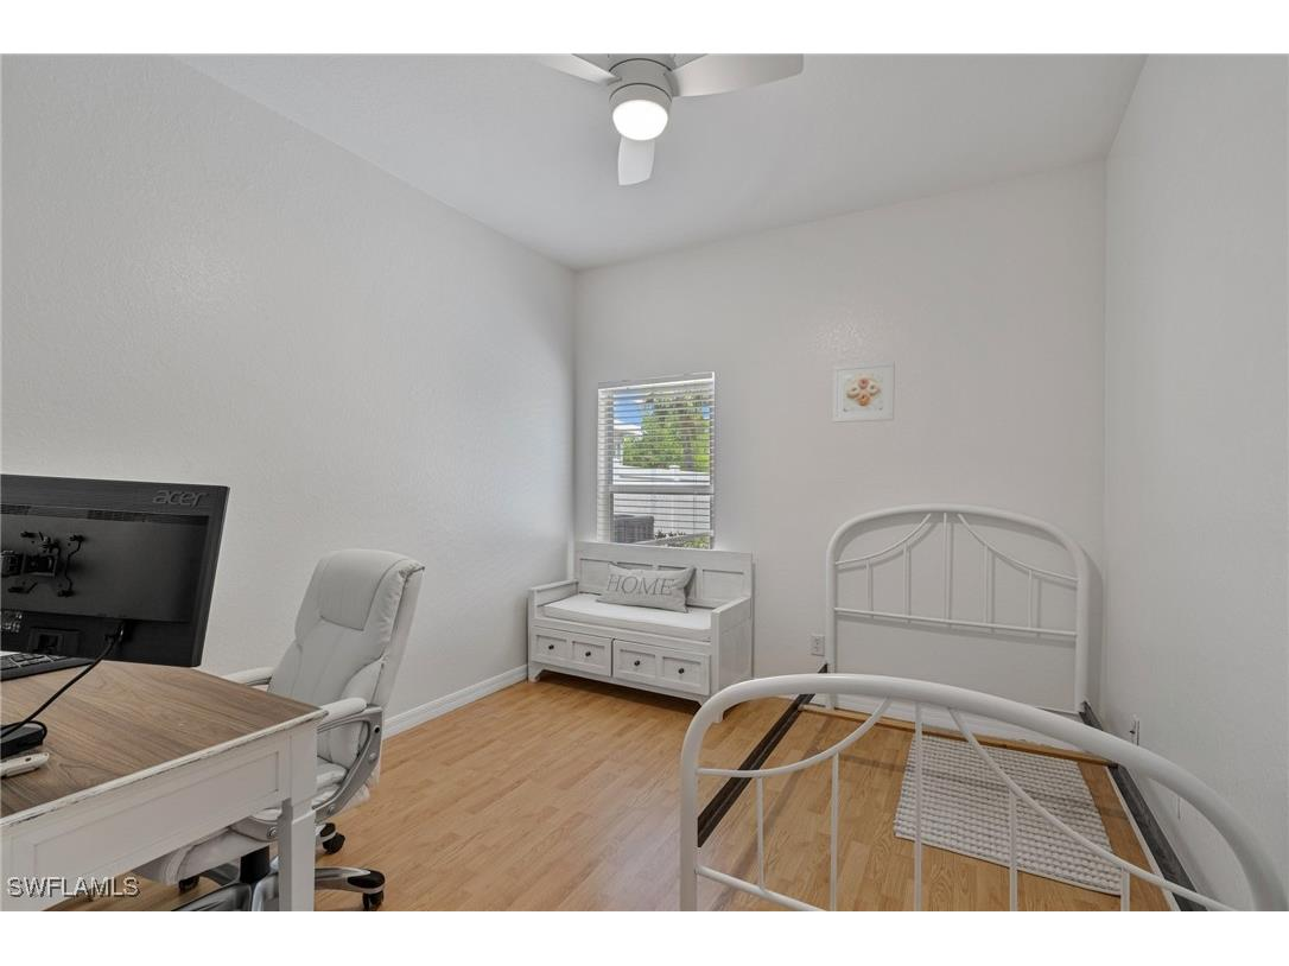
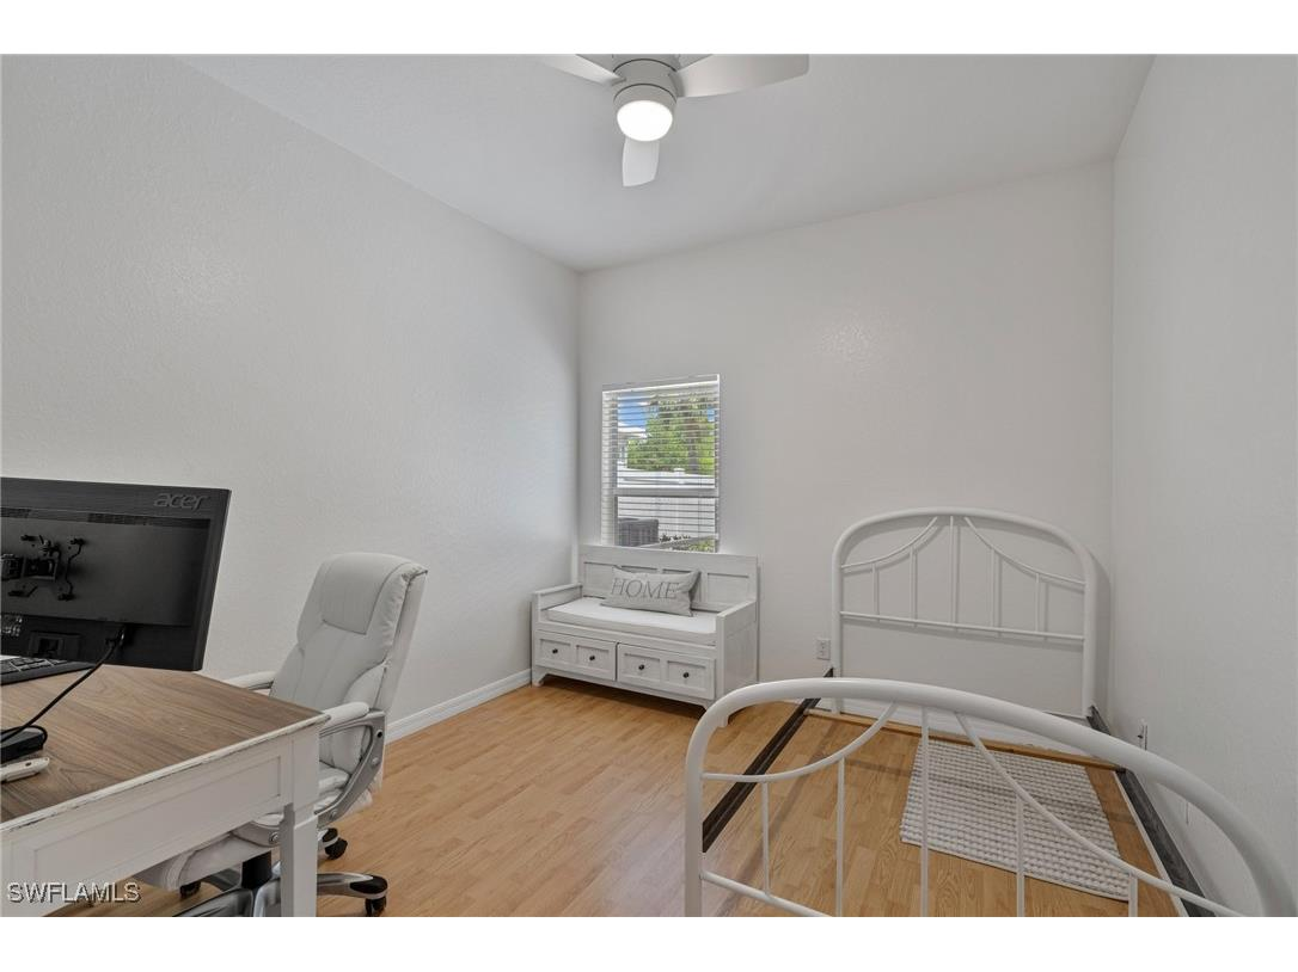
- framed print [831,360,896,424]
